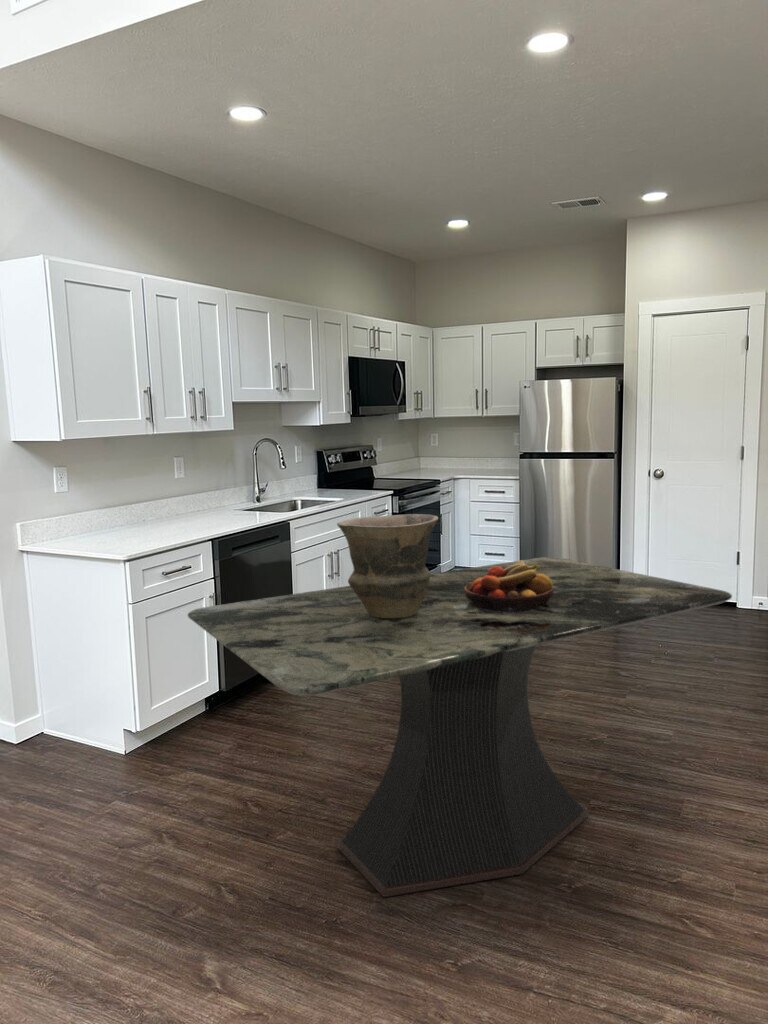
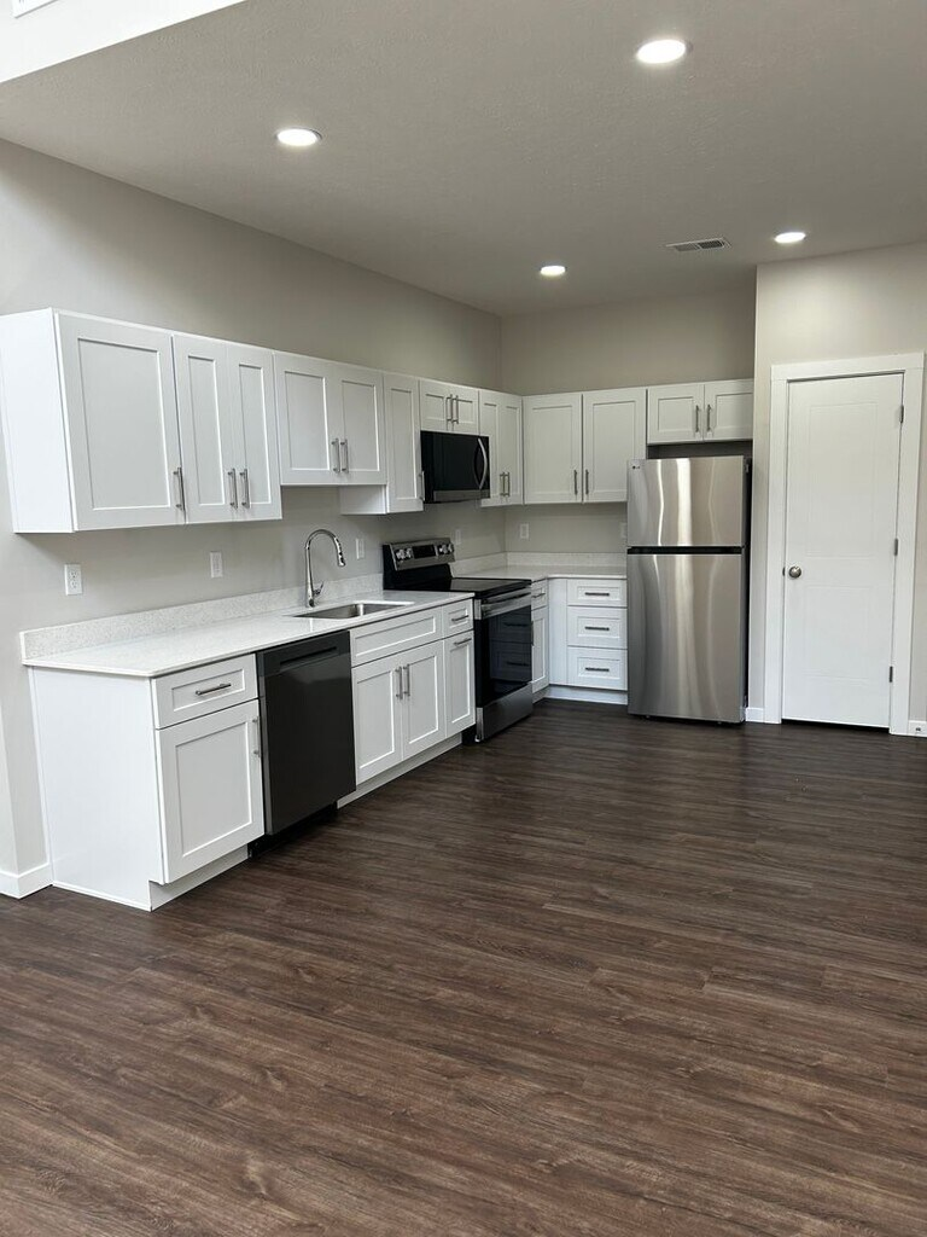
- vase [336,513,439,618]
- dining table [186,556,733,898]
- fruit bowl [464,559,554,613]
